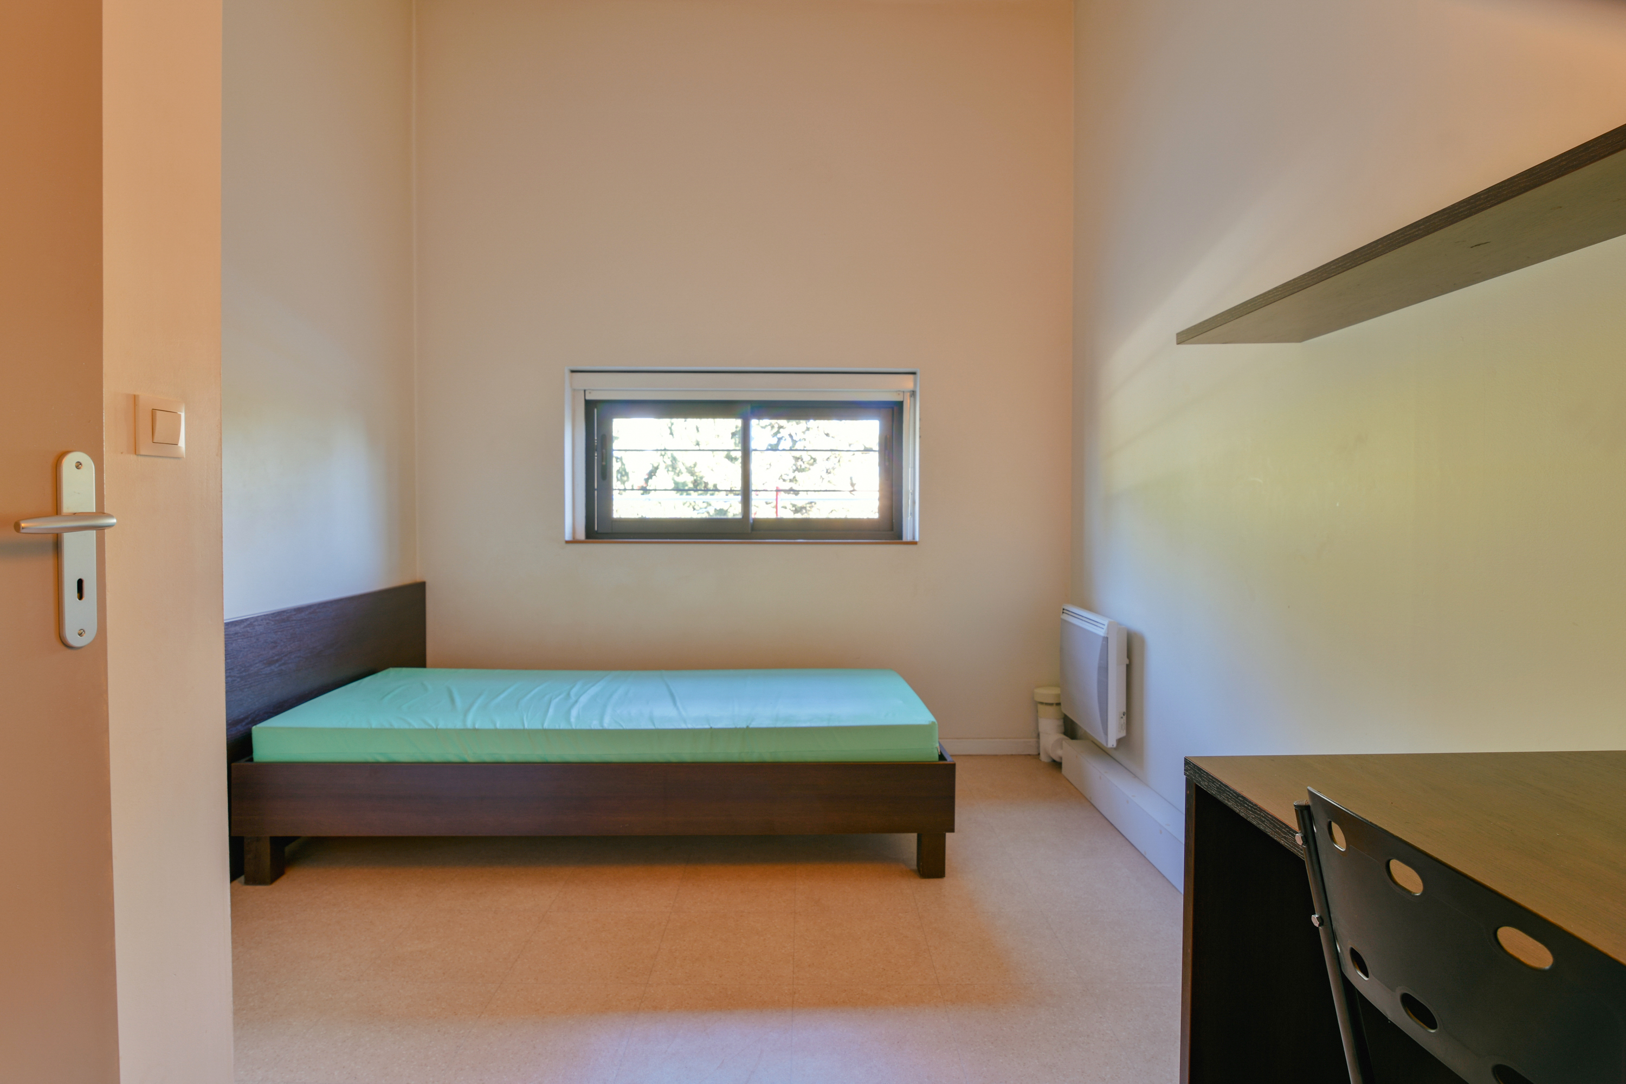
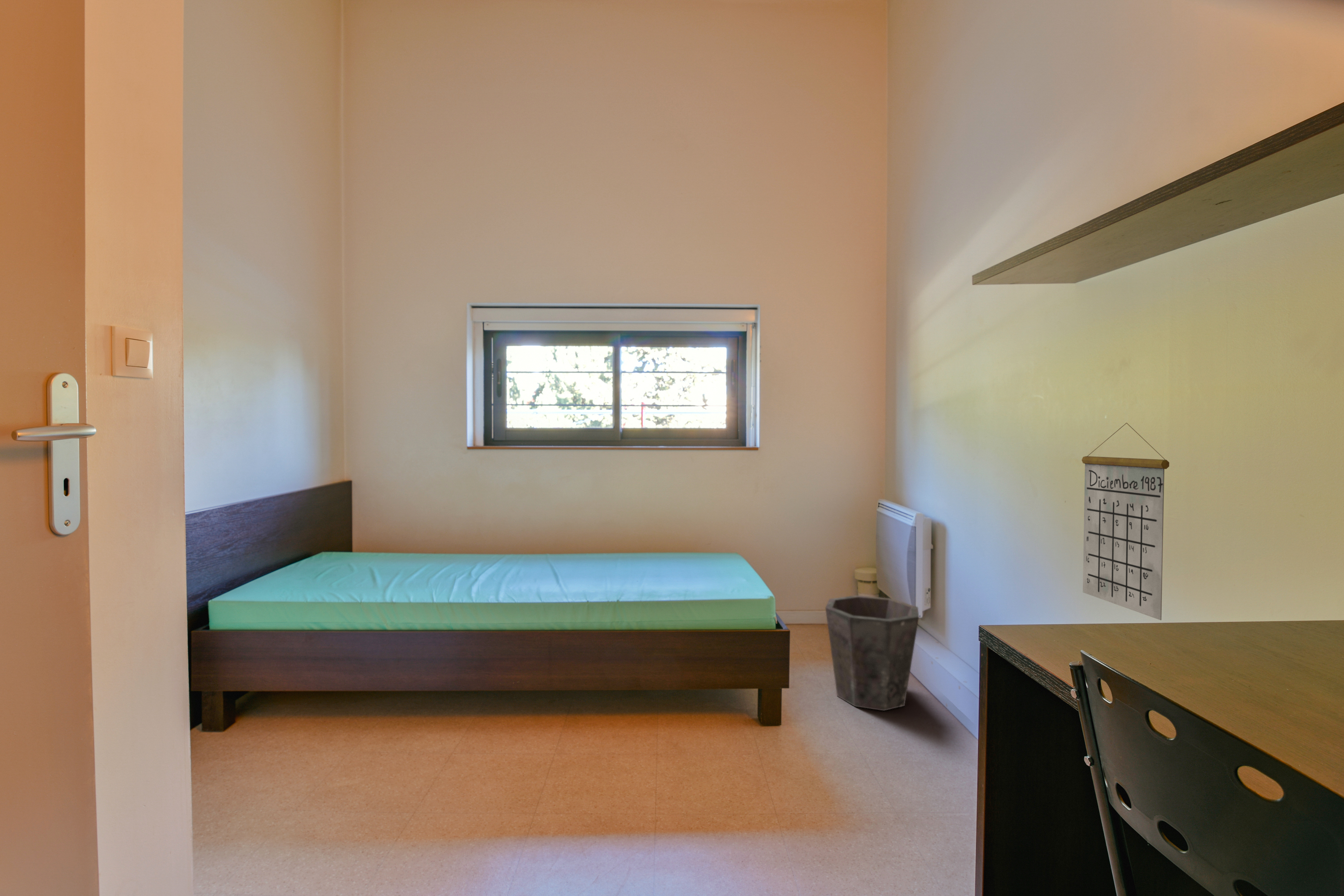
+ calendar [1081,422,1170,620]
+ waste bin [825,595,919,711]
